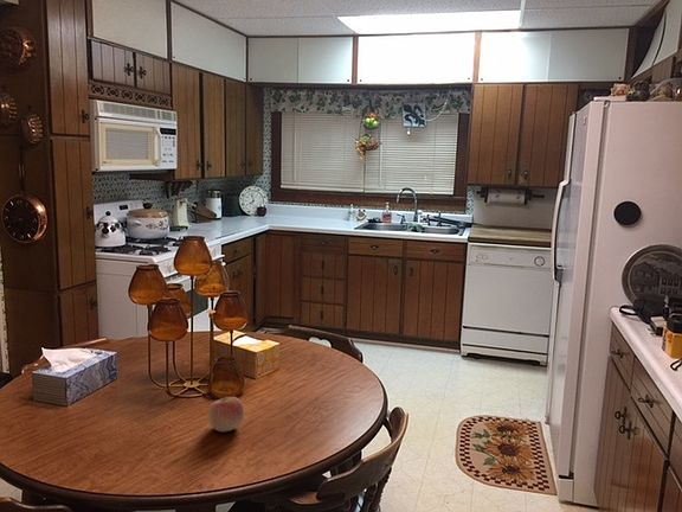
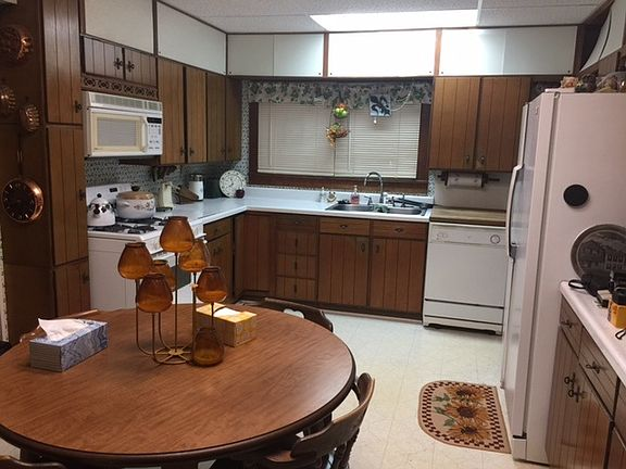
- apple [207,396,245,433]
